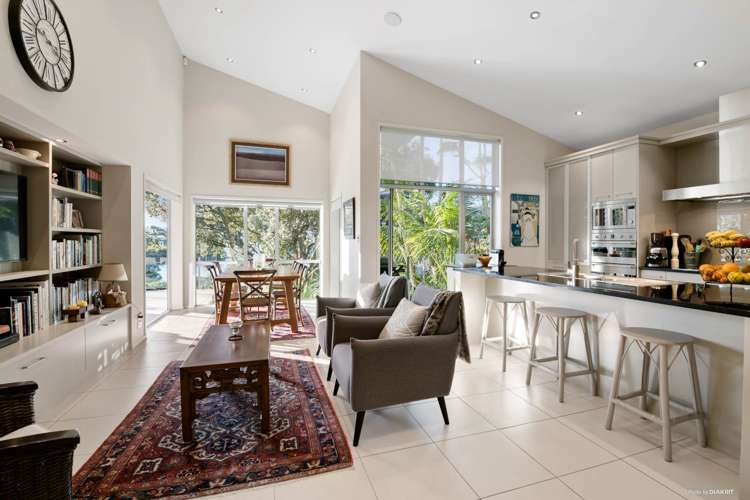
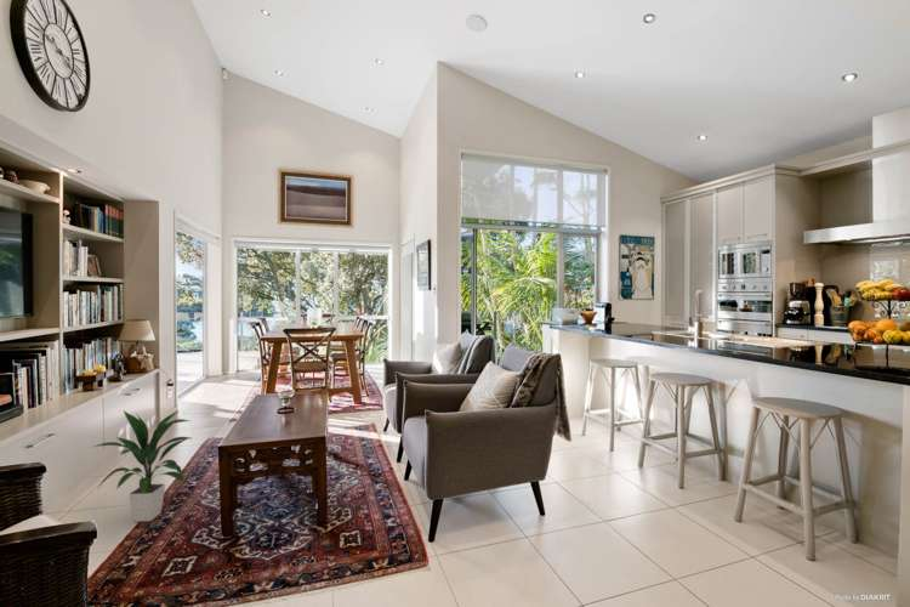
+ indoor plant [89,409,193,523]
